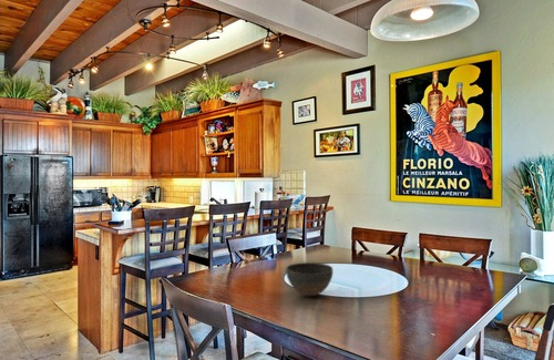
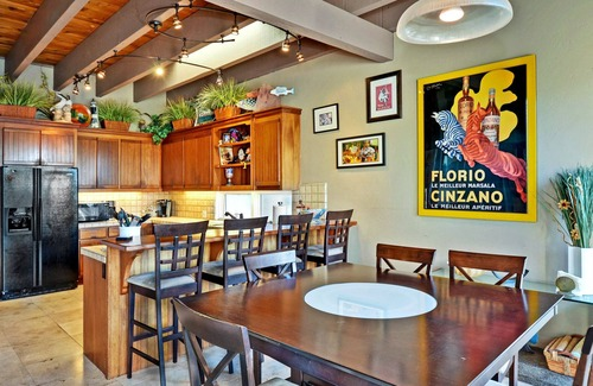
- bowl [285,261,334,297]
